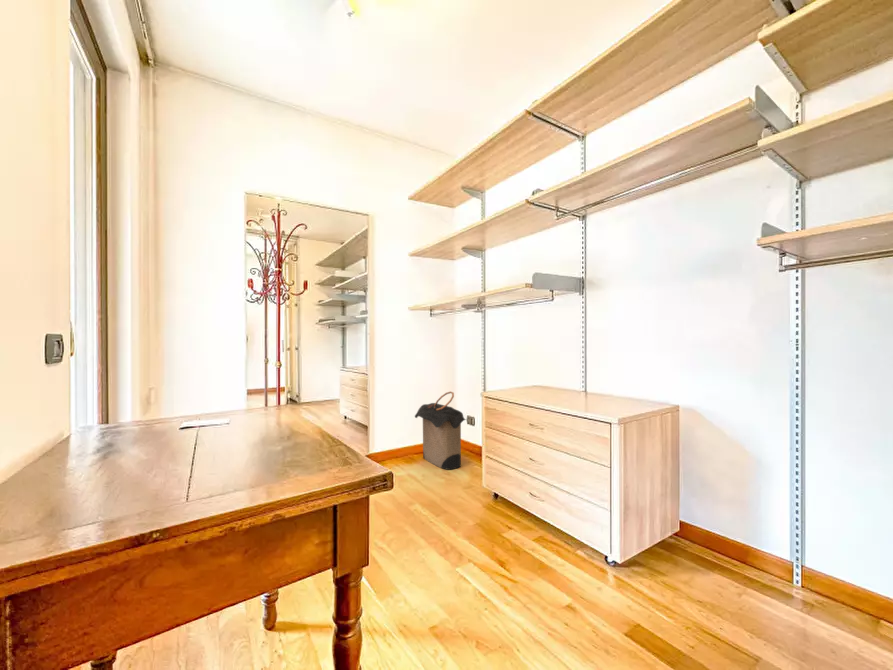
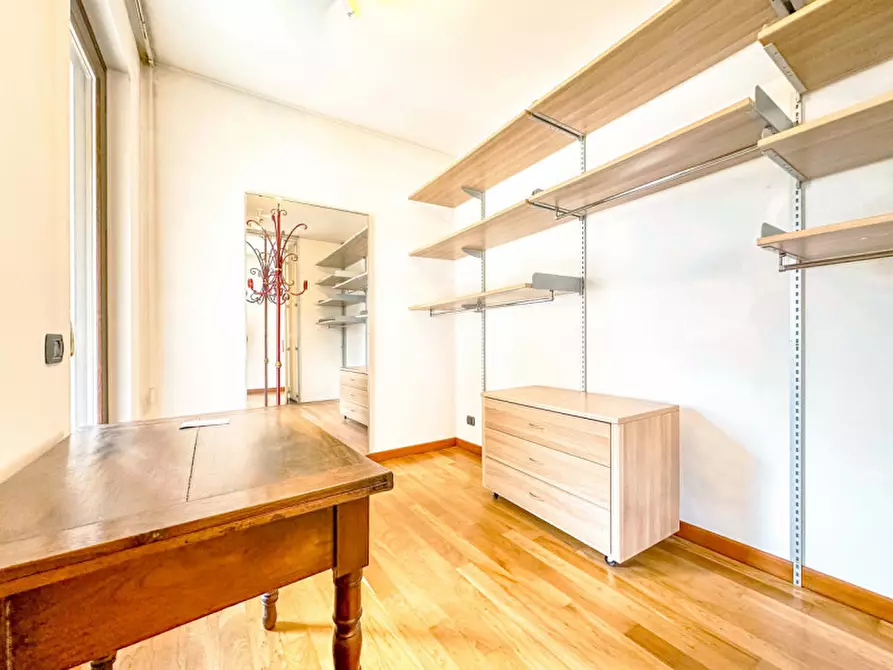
- laundry hamper [414,390,467,471]
